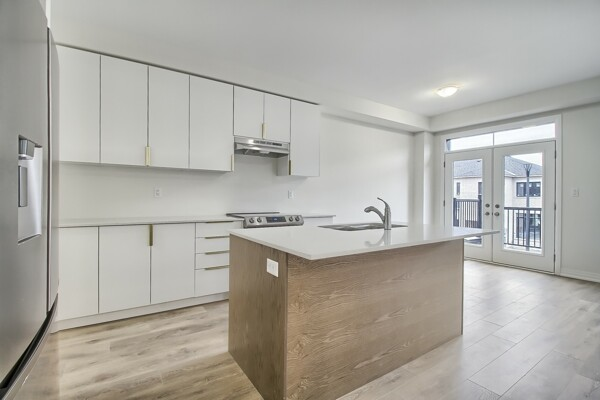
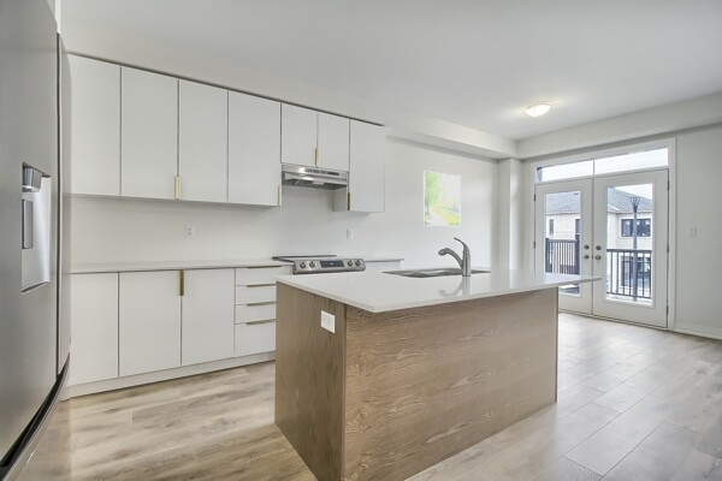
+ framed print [421,170,462,227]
